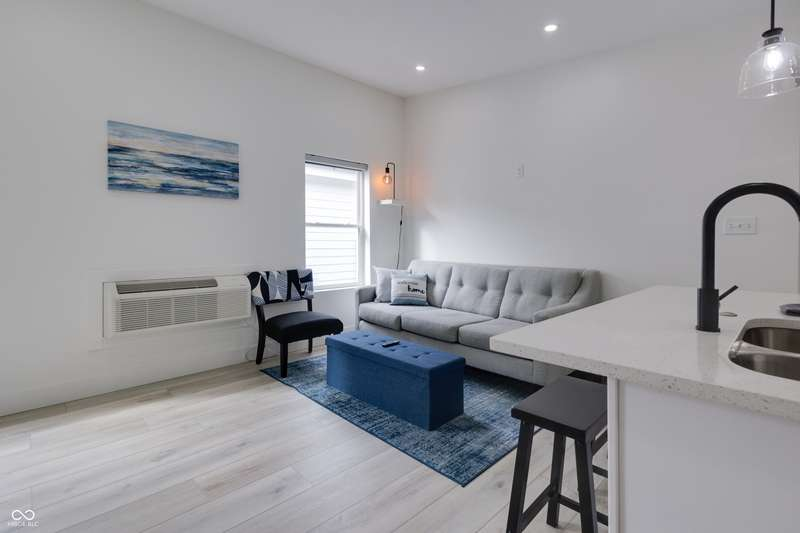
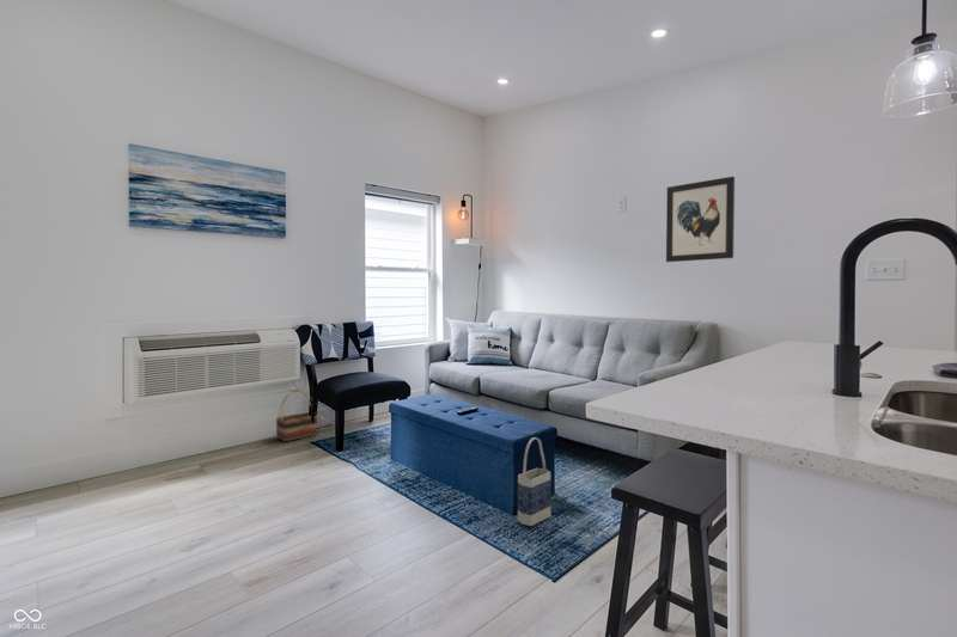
+ wall art [665,176,736,263]
+ bag [517,436,551,527]
+ basket [275,388,319,442]
